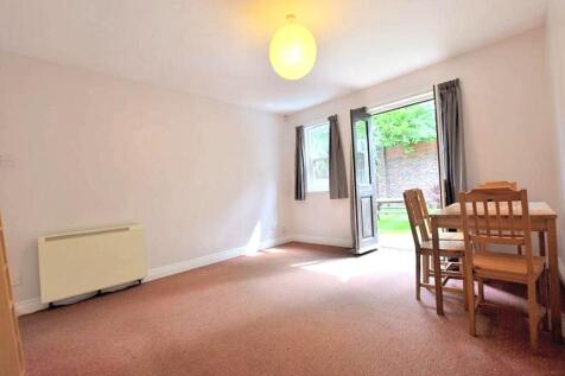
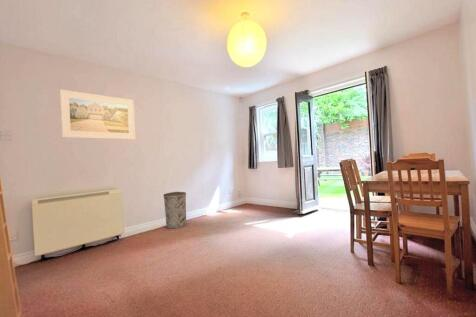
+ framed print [59,89,136,140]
+ trash can [162,191,187,229]
